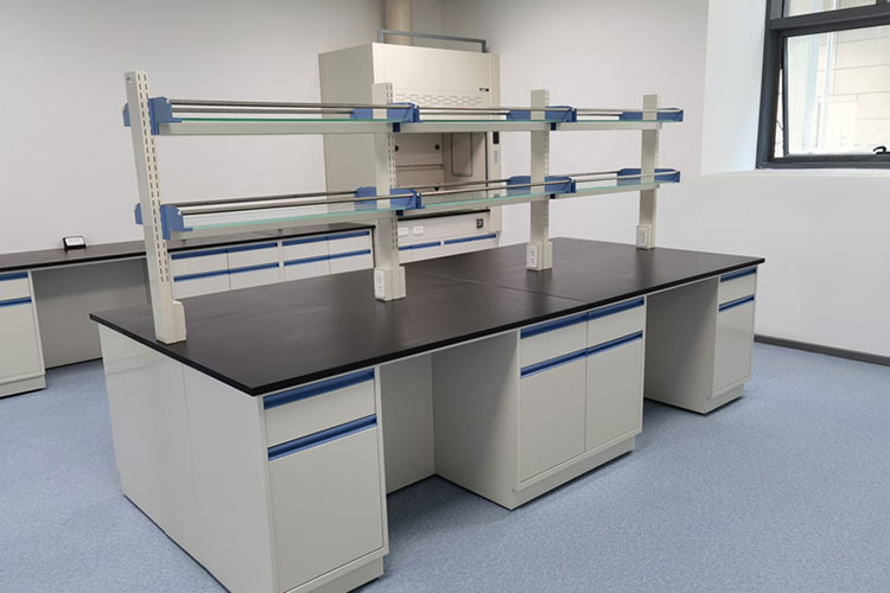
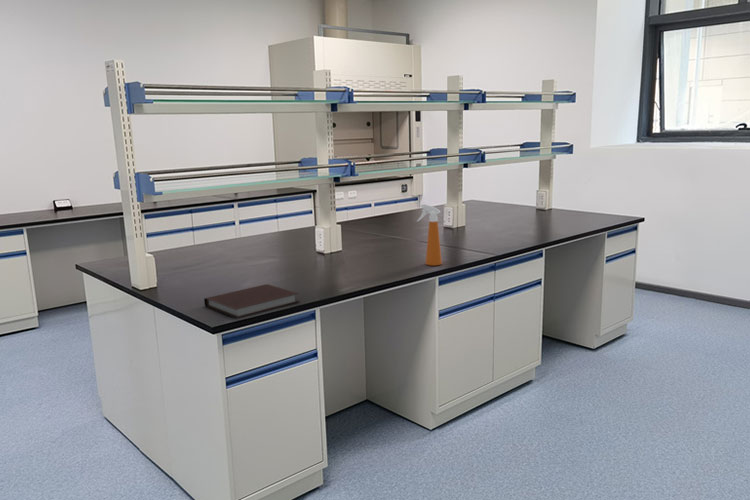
+ notebook [203,283,300,319]
+ spray bottle [416,203,443,267]
